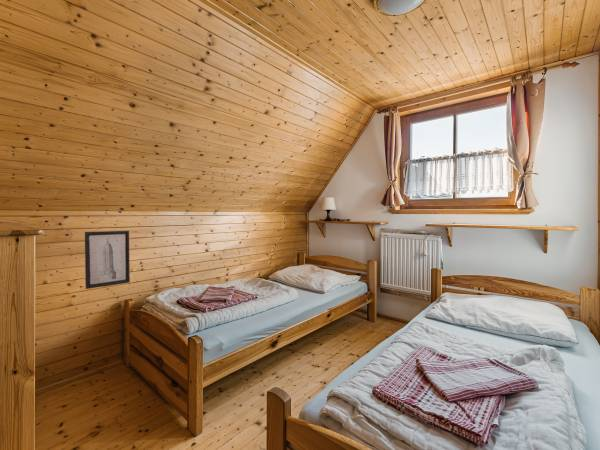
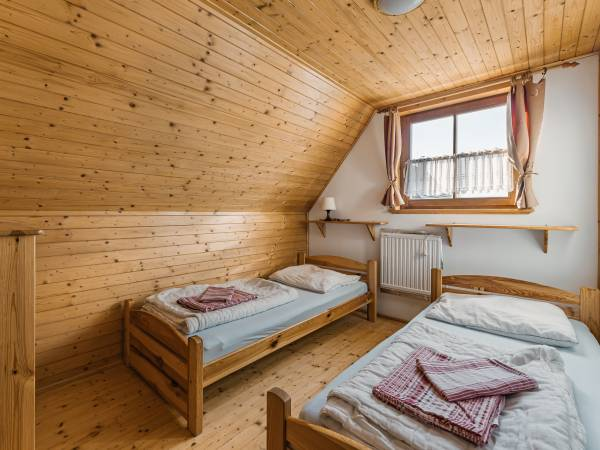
- wall art [84,230,131,290]
